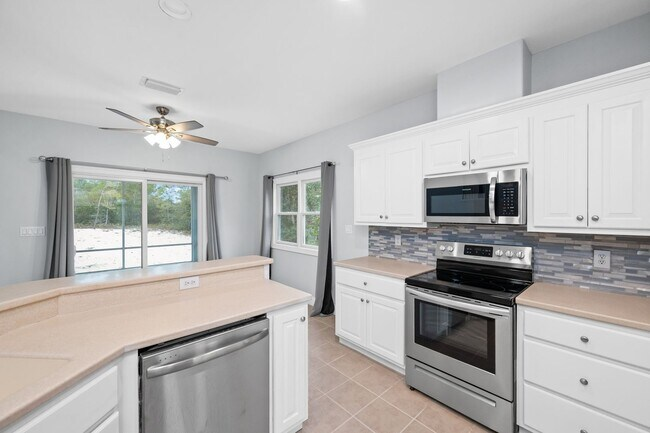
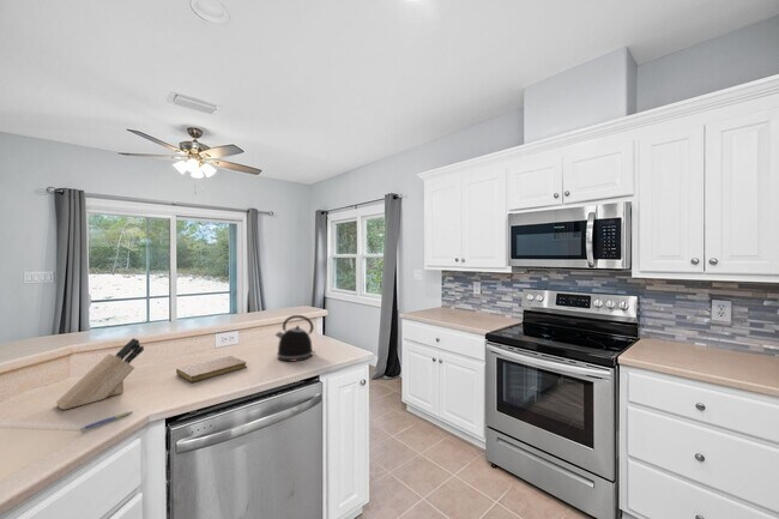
+ knife block [55,337,145,411]
+ notebook [175,355,248,384]
+ kettle [273,314,316,362]
+ pen [79,410,134,432]
